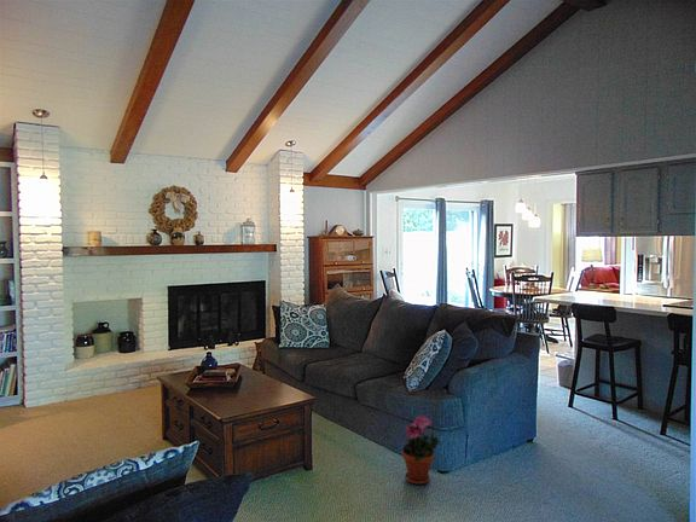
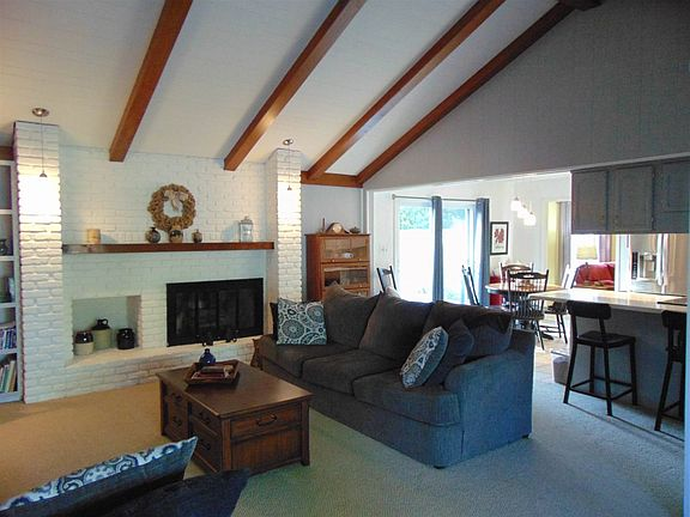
- potted plant [401,414,441,486]
